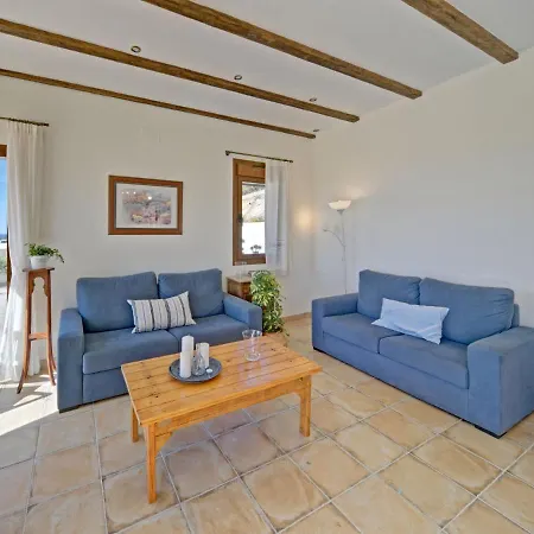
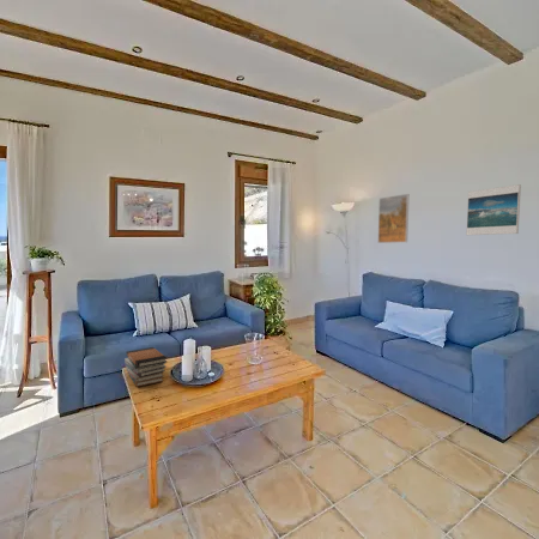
+ book stack [123,346,168,388]
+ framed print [377,193,410,244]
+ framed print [465,183,522,236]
